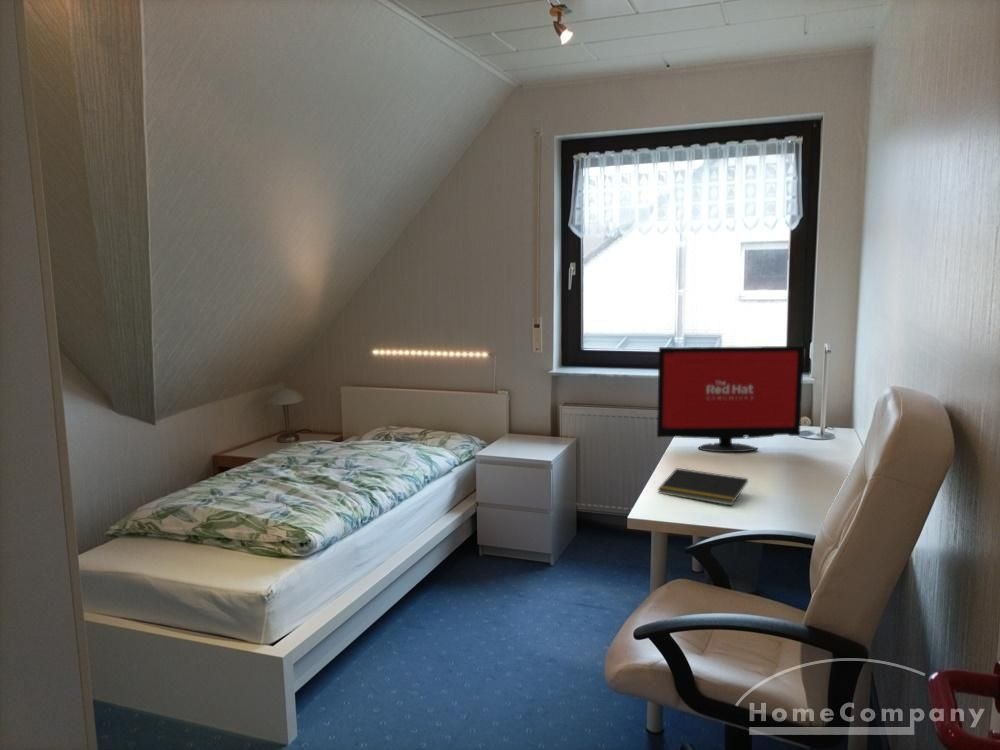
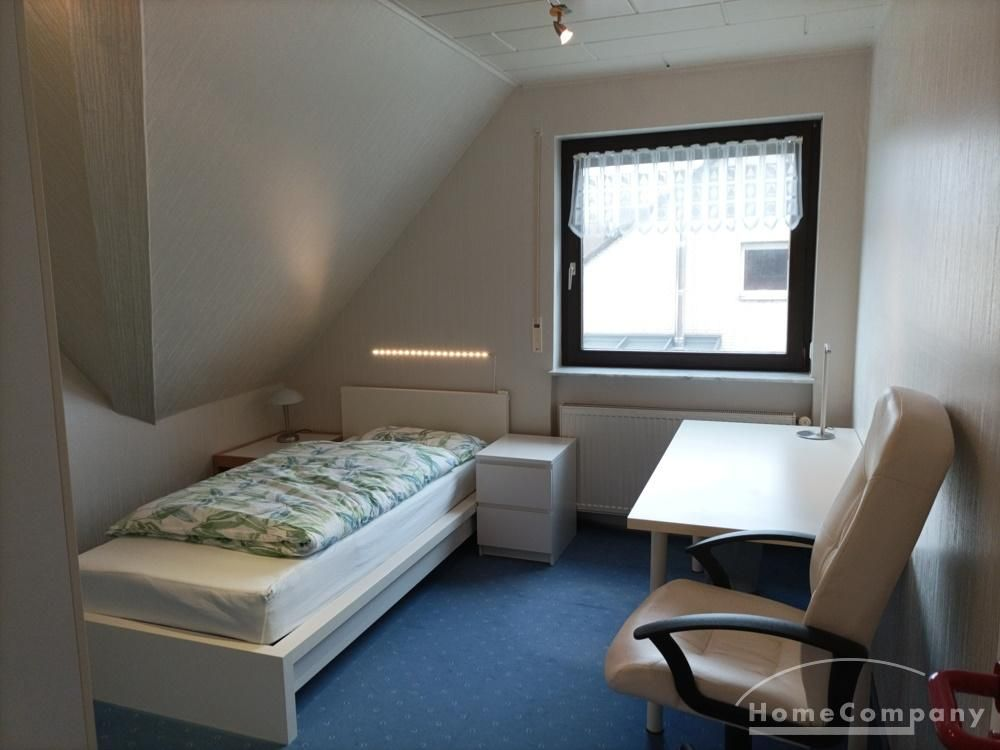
- notepad [656,467,749,507]
- computer monitor [656,345,805,453]
